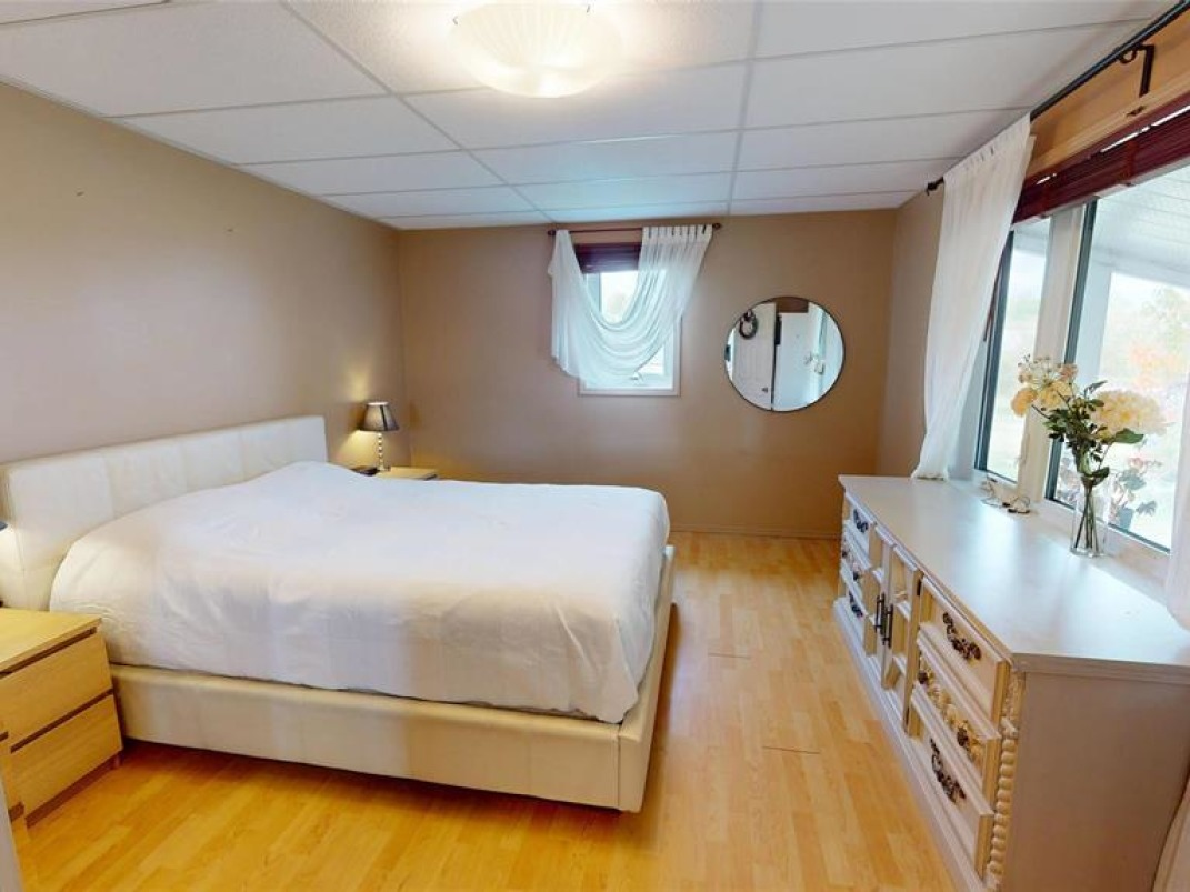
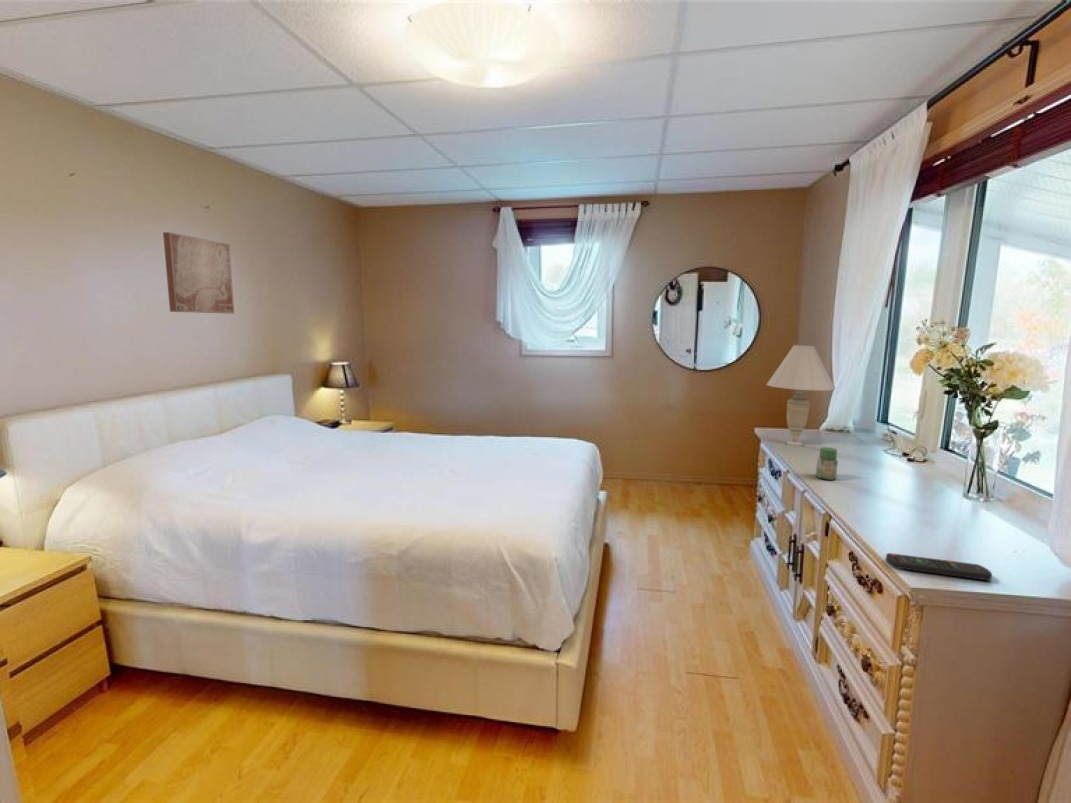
+ wall art [162,231,235,314]
+ jar [815,446,839,481]
+ remote control [885,552,993,581]
+ table lamp [765,344,836,447]
